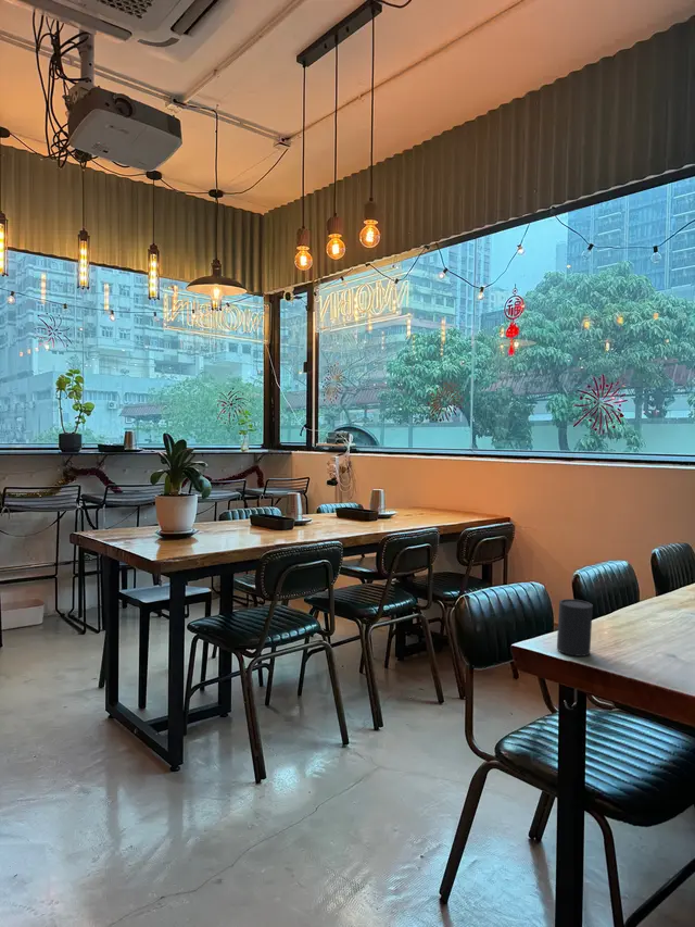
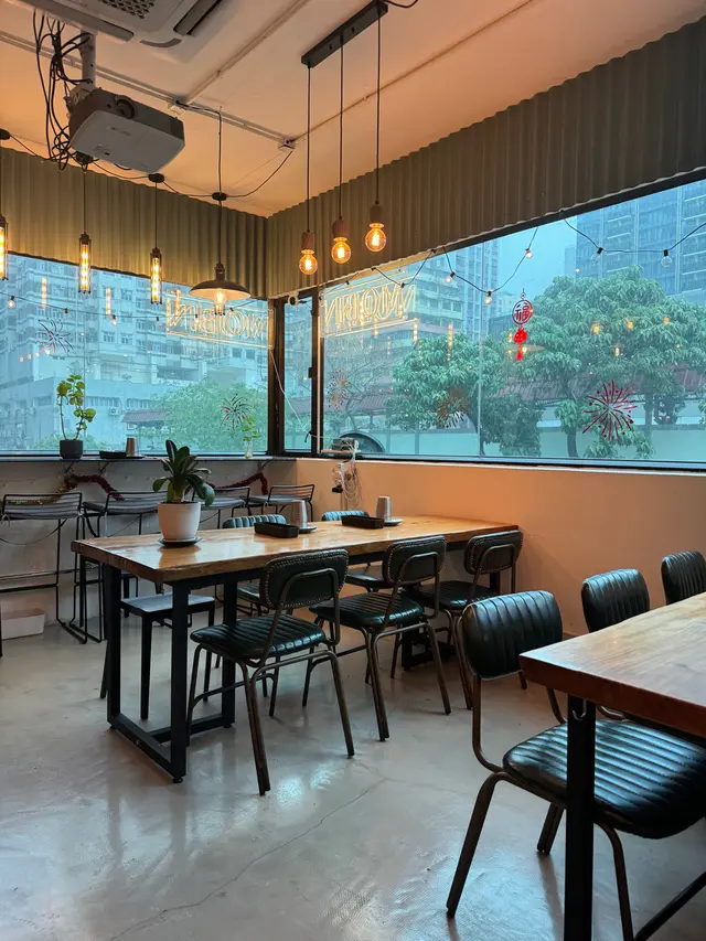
- cup [556,598,594,657]
